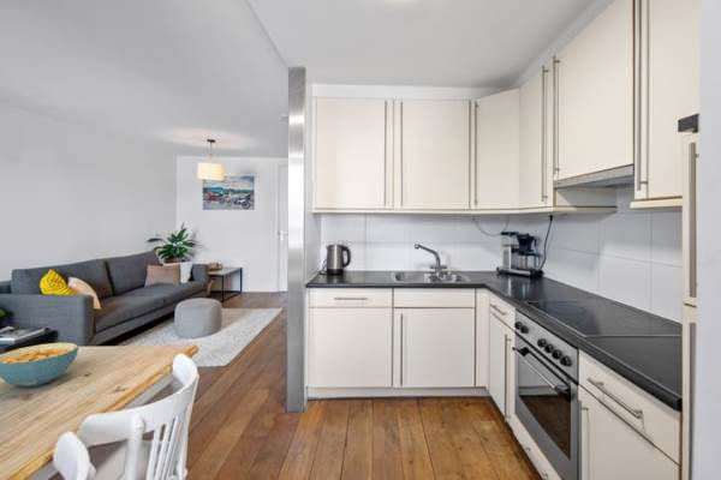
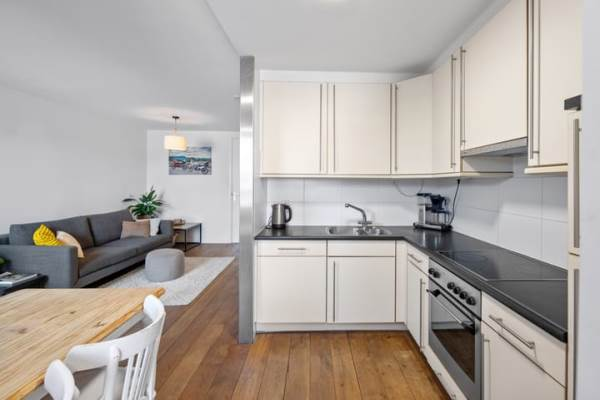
- cereal bowl [0,342,79,388]
